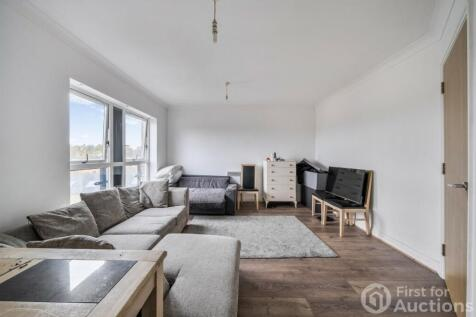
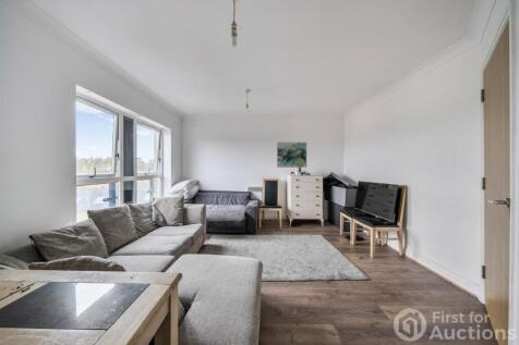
+ wall art [276,141,307,169]
